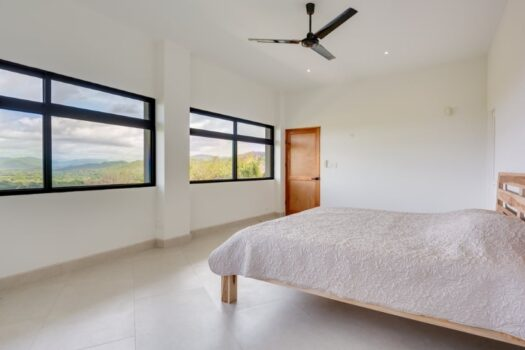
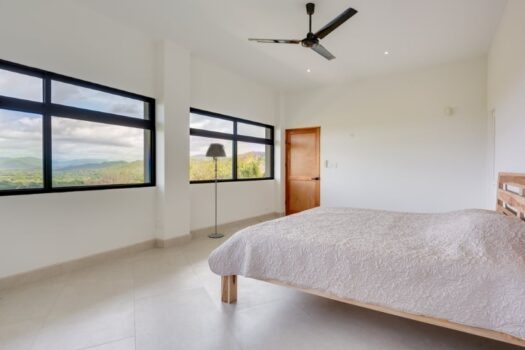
+ floor lamp [204,142,227,239]
